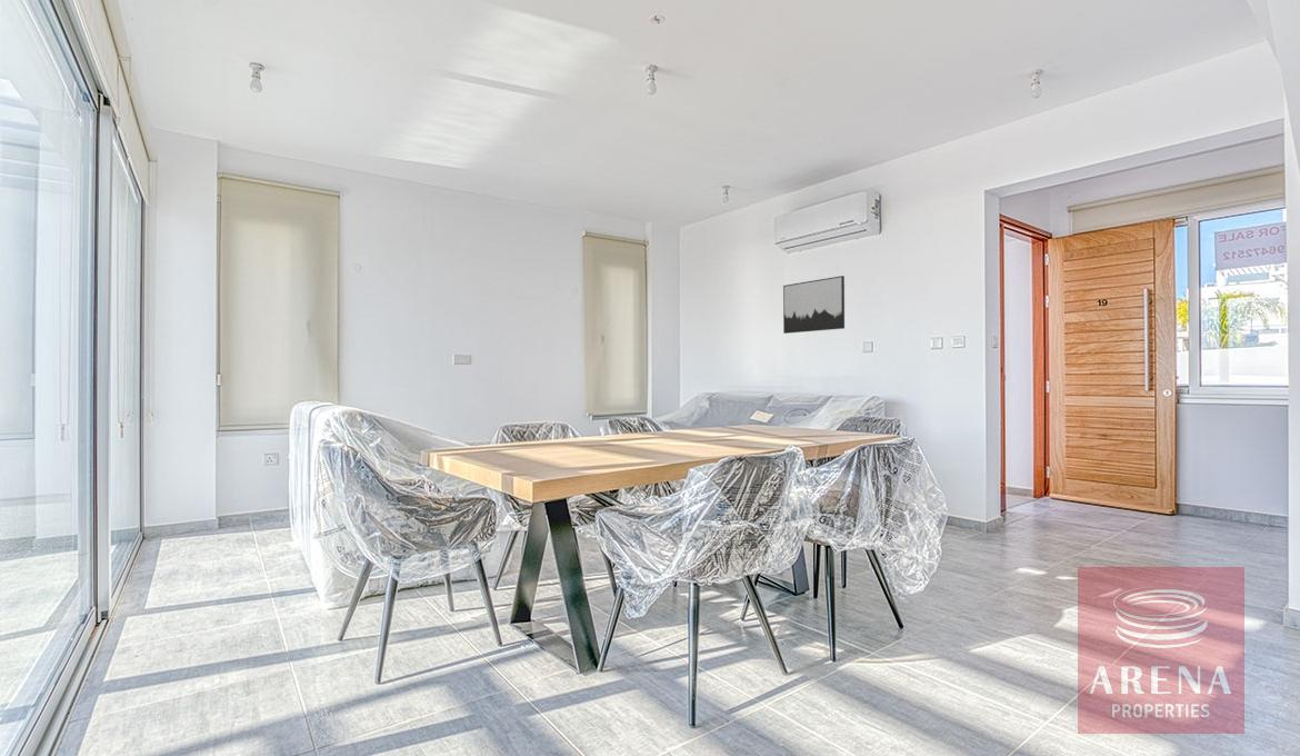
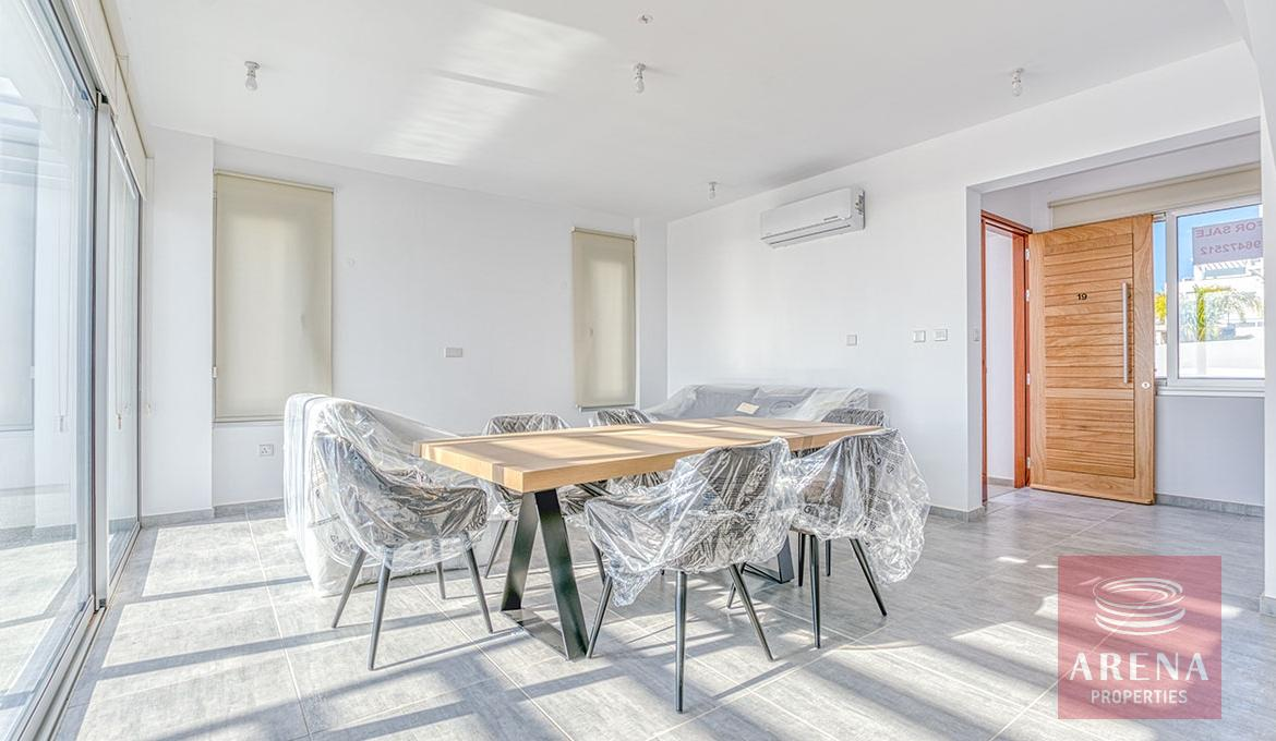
- wall art [782,275,846,335]
